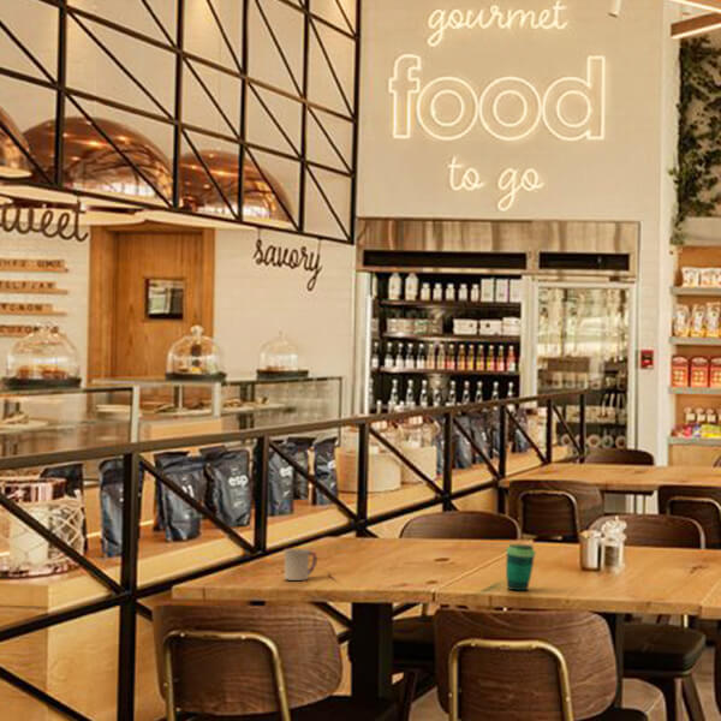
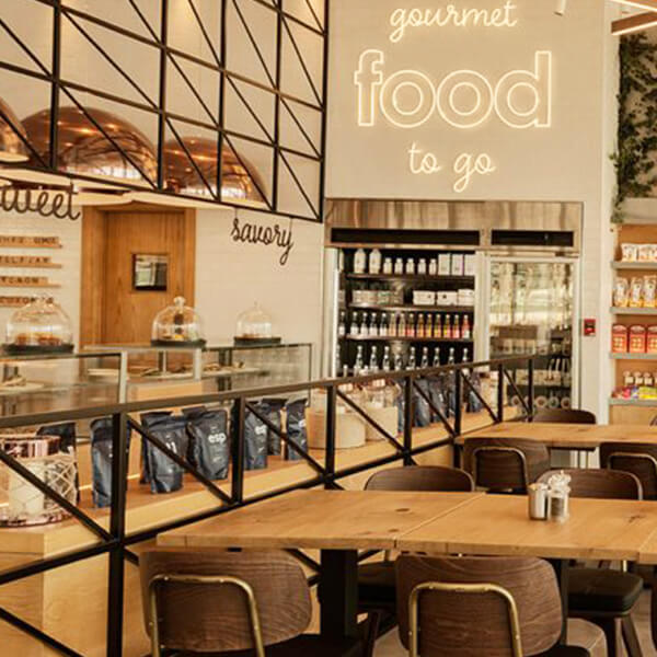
- cup [505,543,537,591]
- cup [284,548,318,582]
